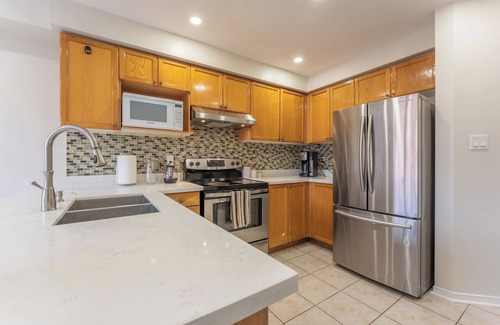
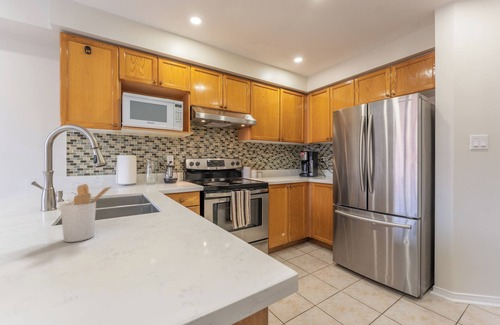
+ utensil holder [60,183,112,243]
